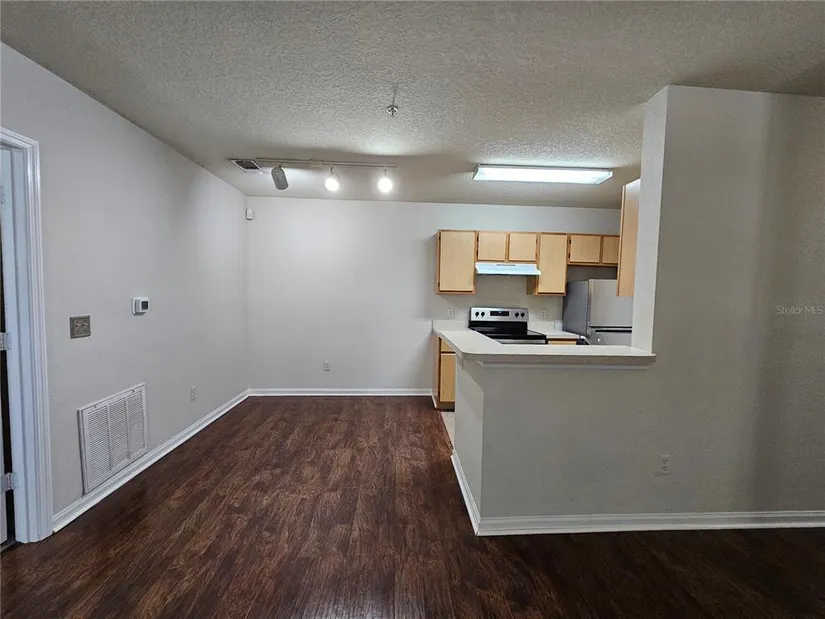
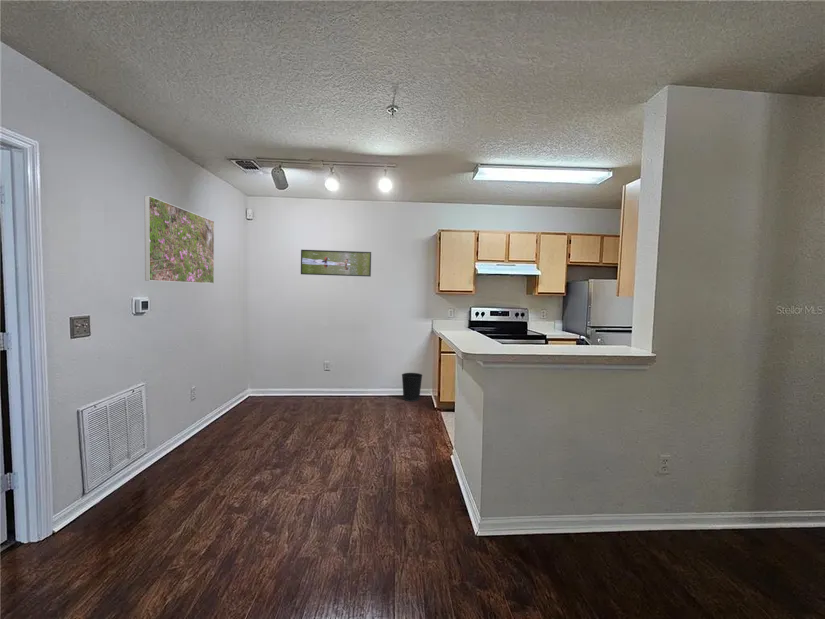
+ wastebasket [401,372,424,402]
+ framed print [144,195,215,285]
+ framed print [300,249,372,278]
